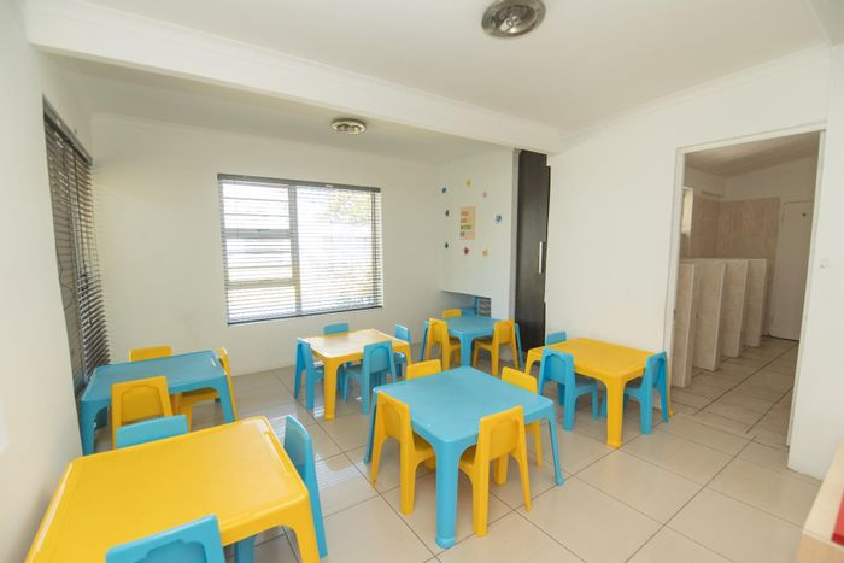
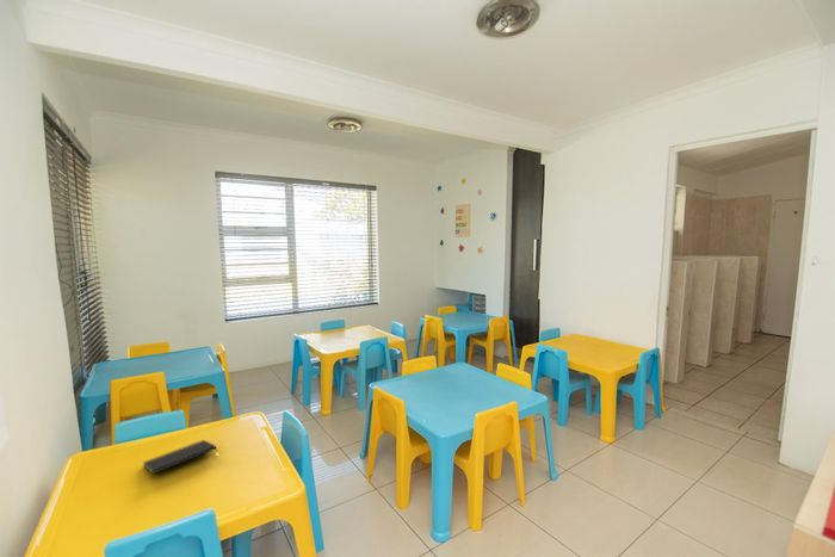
+ notepad [142,439,218,475]
